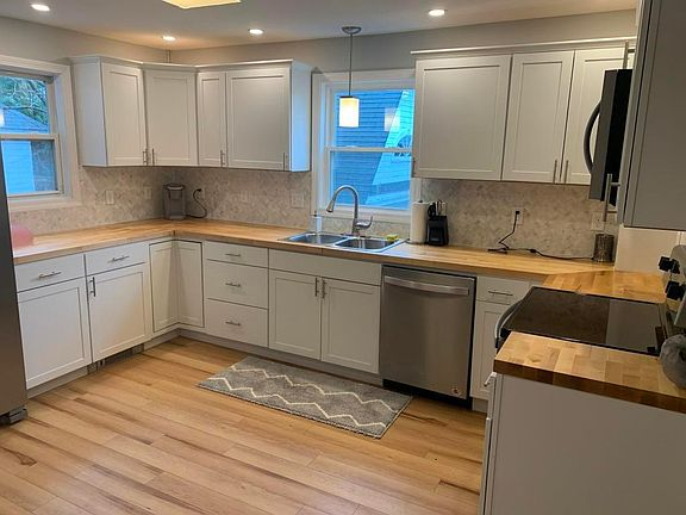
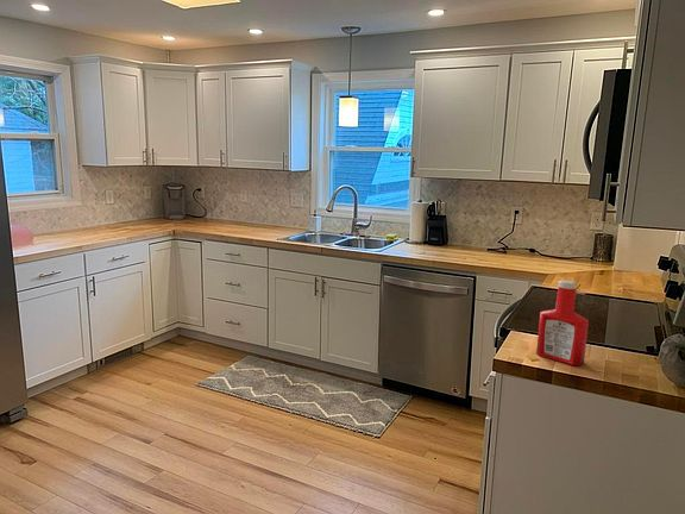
+ soap bottle [535,280,590,366]
